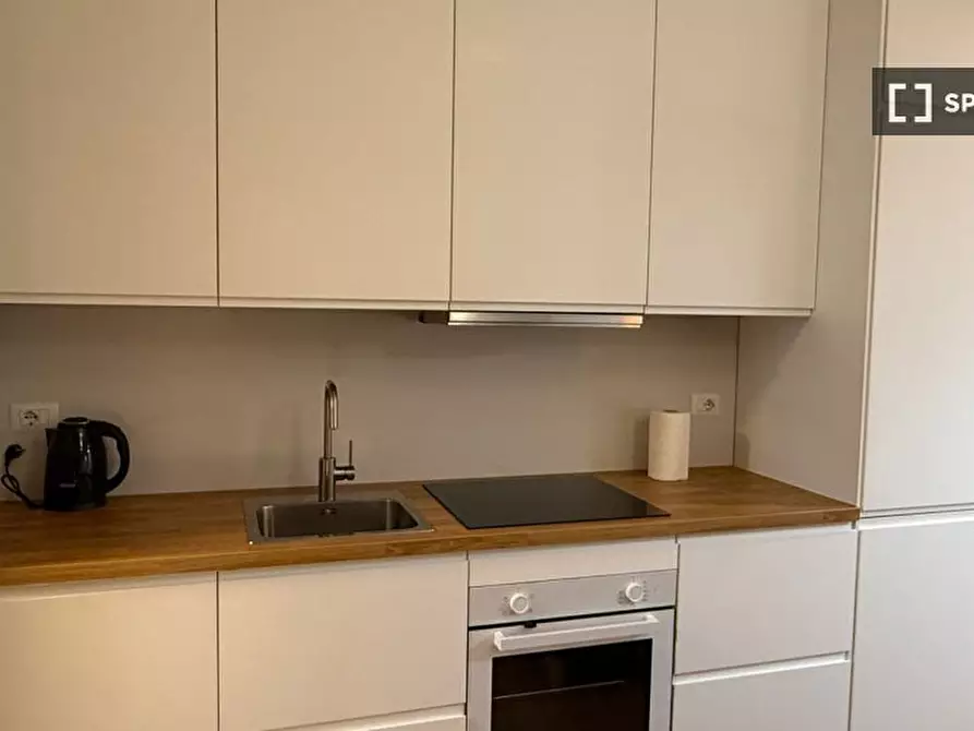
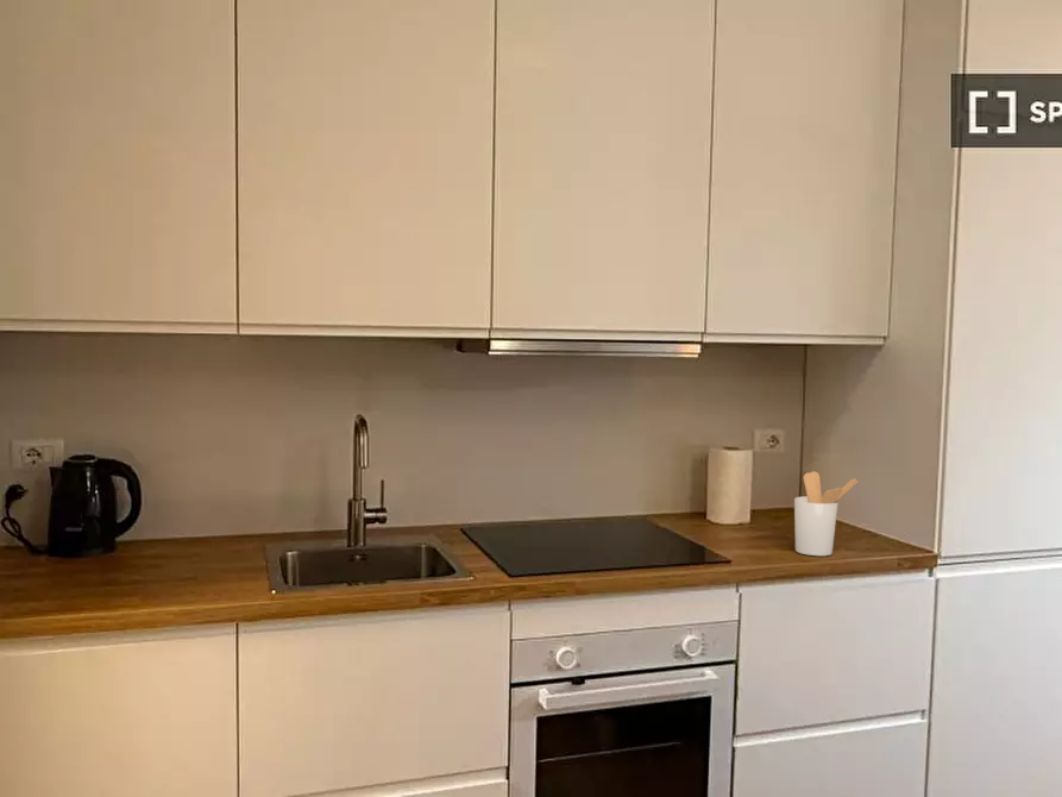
+ utensil holder [793,470,859,557]
